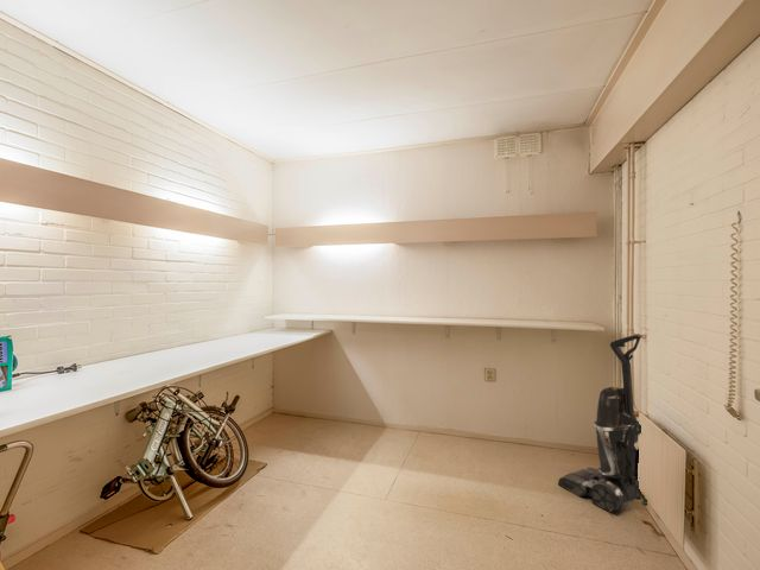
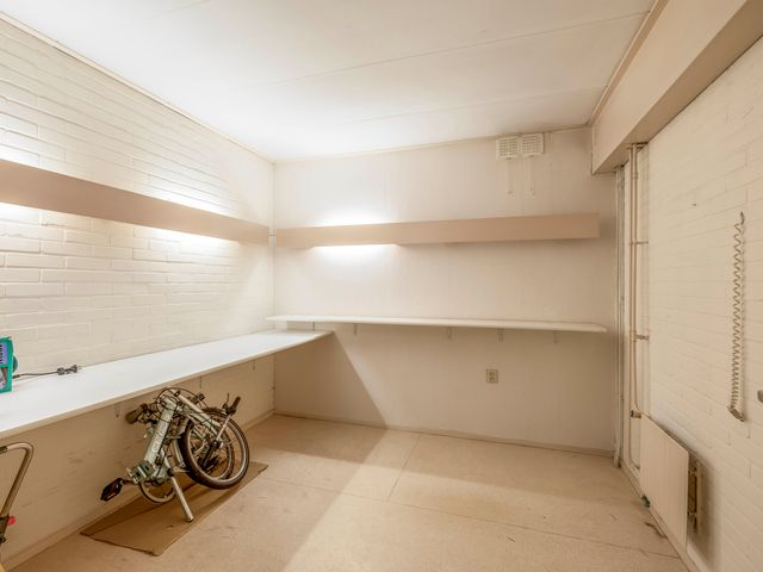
- vacuum cleaner [557,334,642,513]
